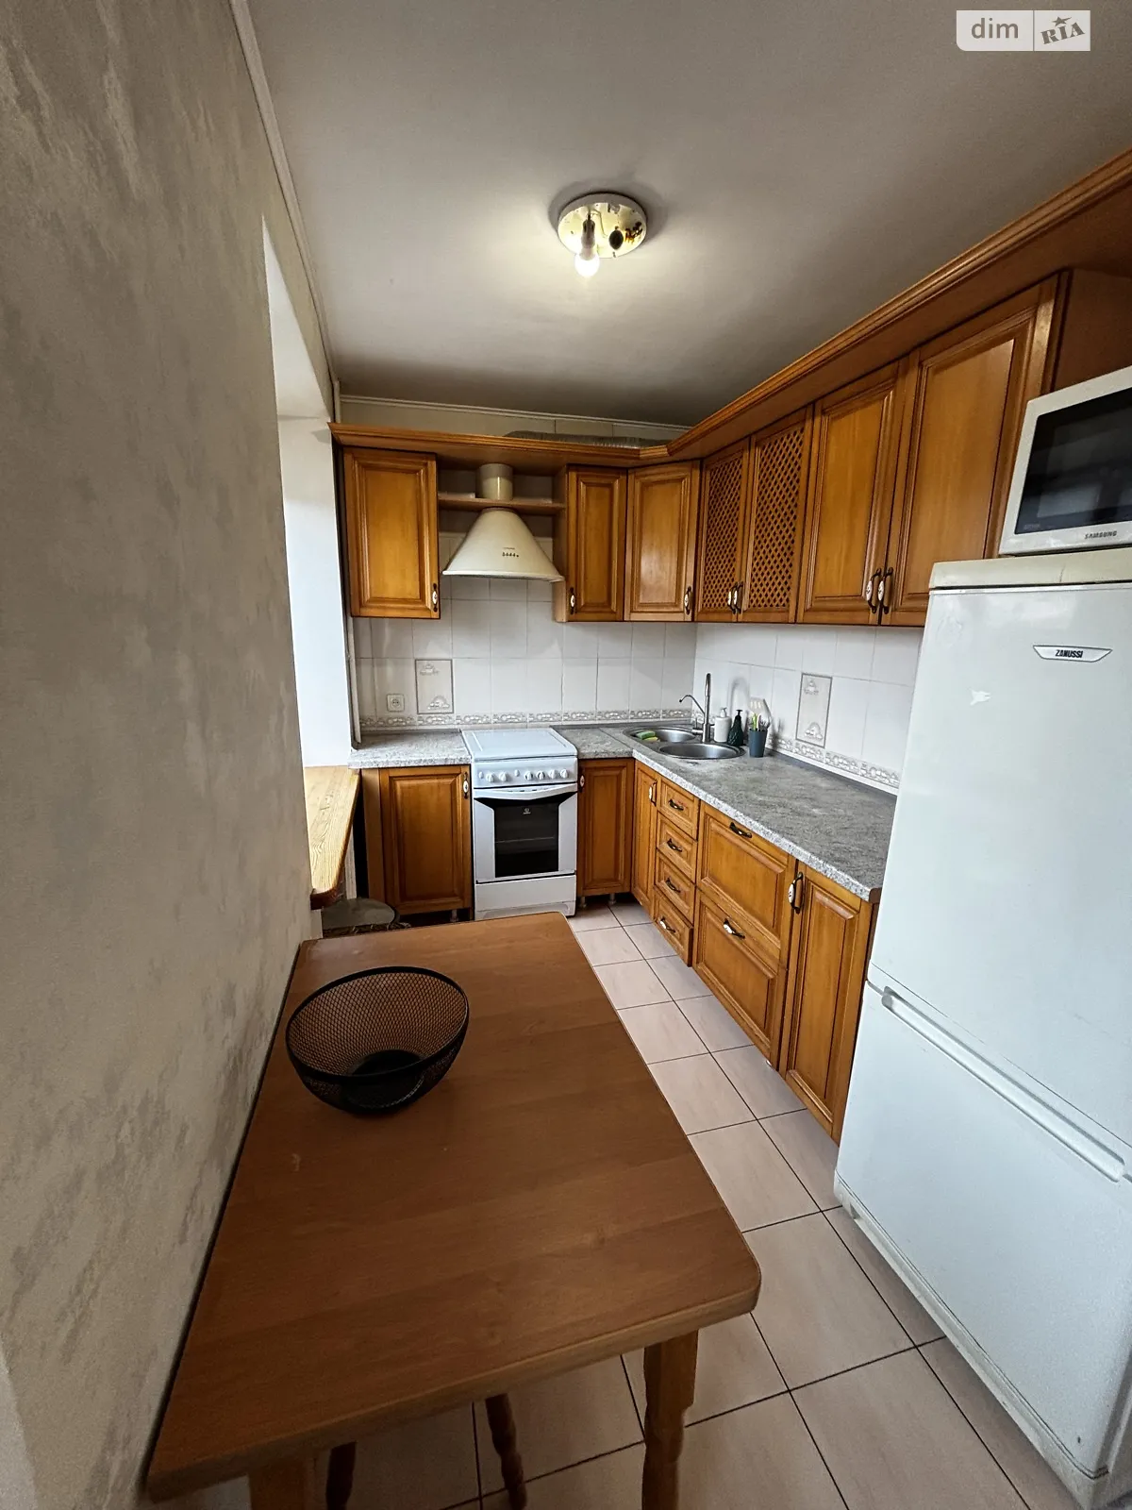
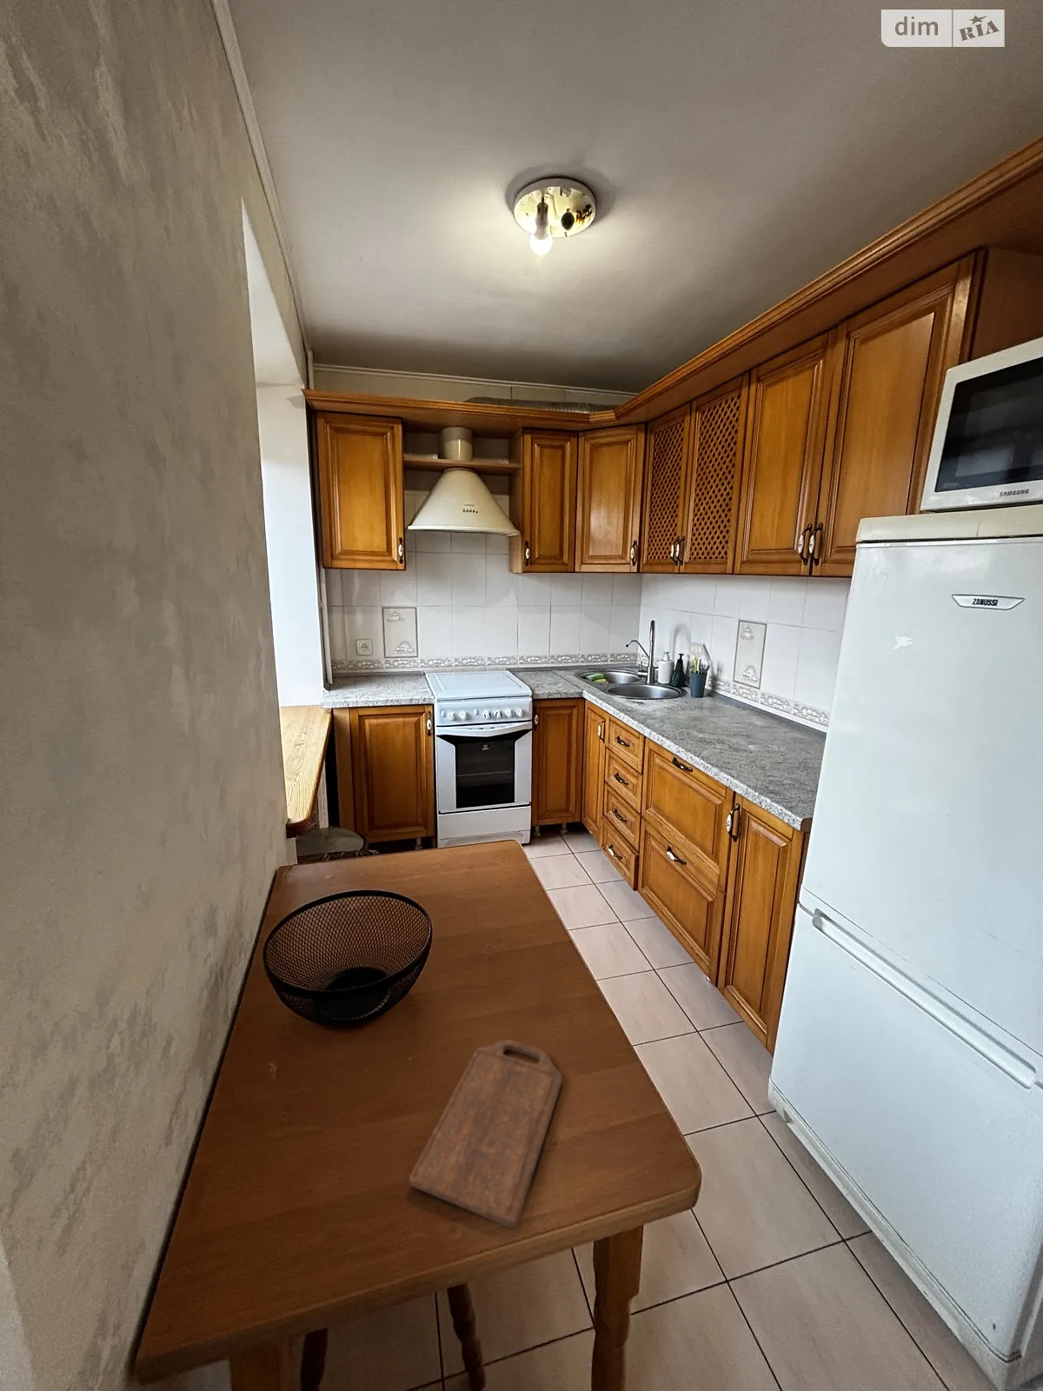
+ cutting board [409,1039,563,1229]
